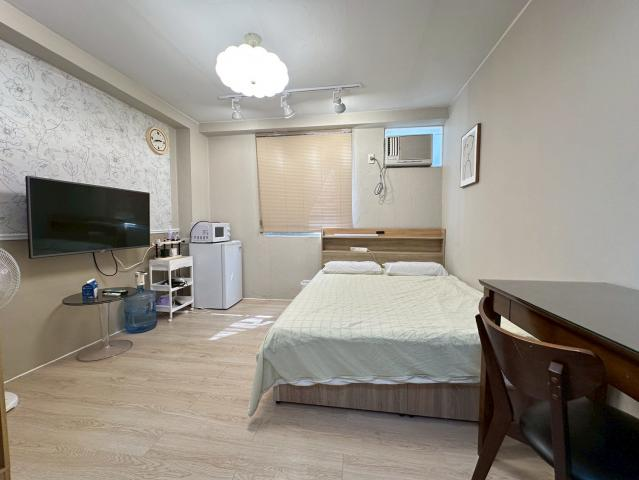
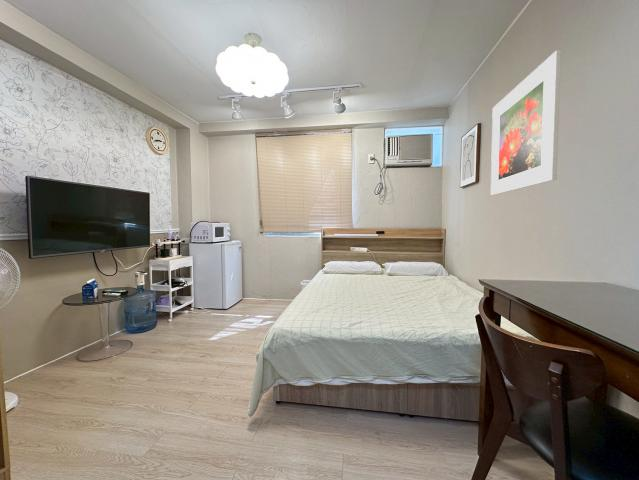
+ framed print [490,49,562,196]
